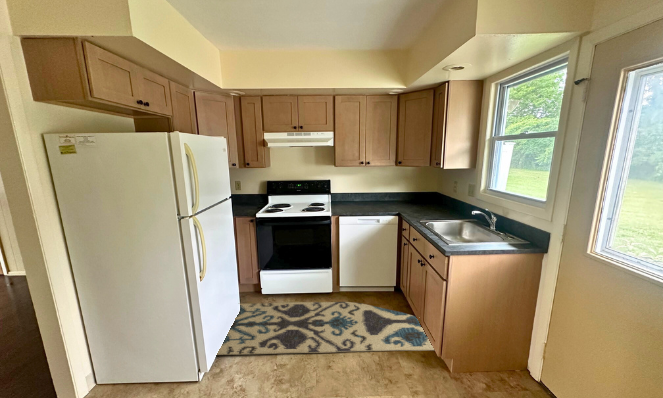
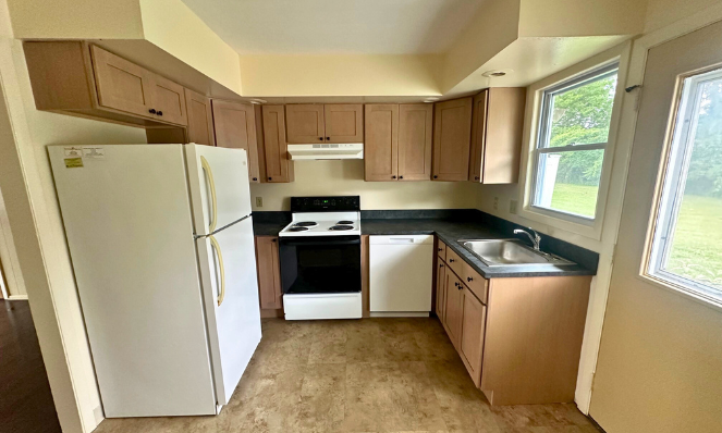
- rug [216,301,435,356]
